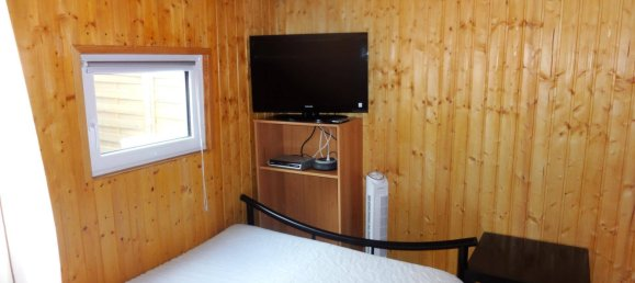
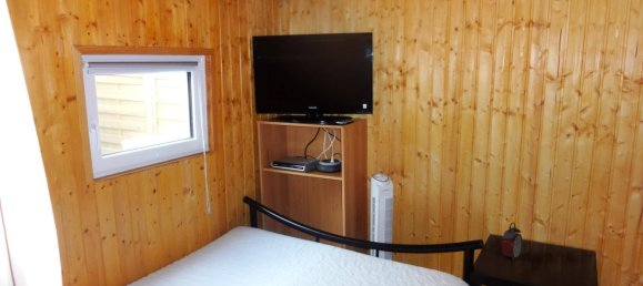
+ alarm clock [501,222,523,262]
